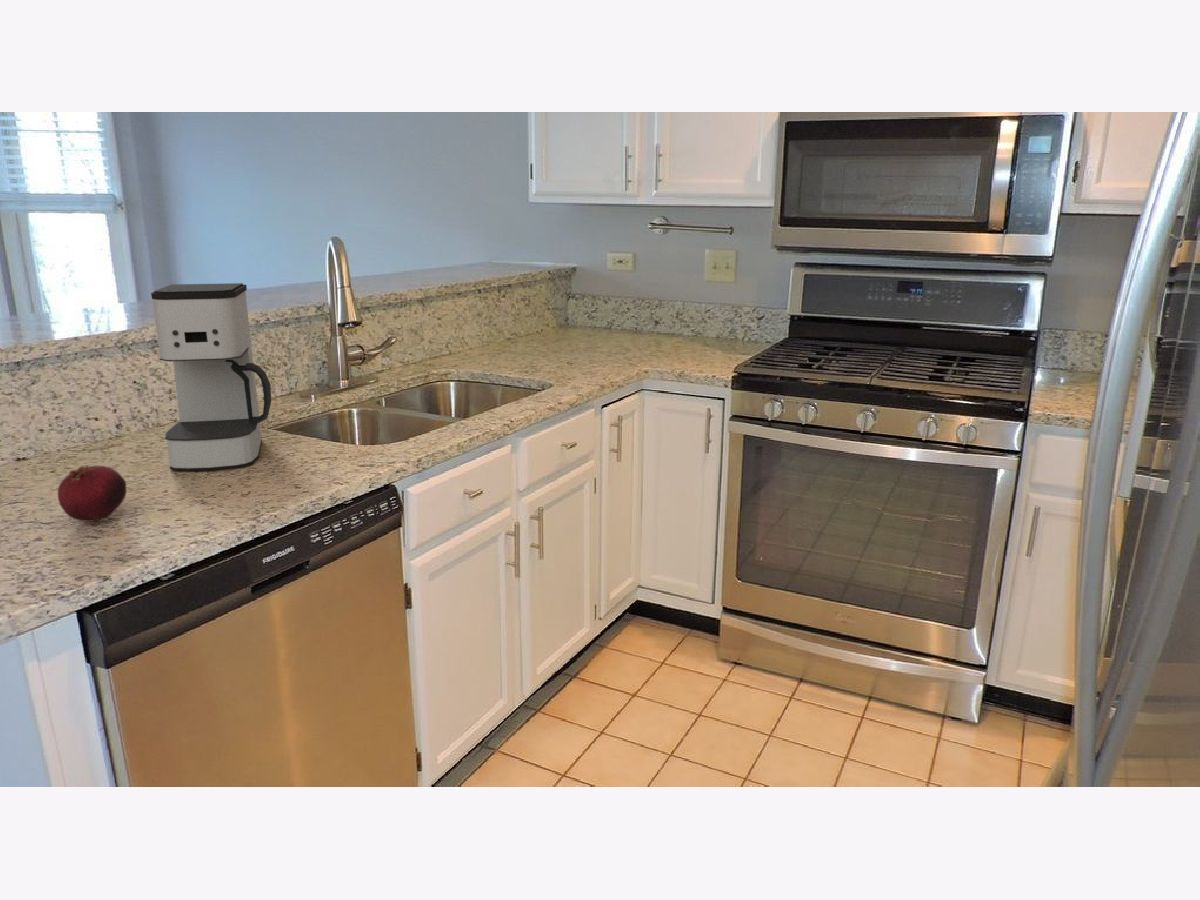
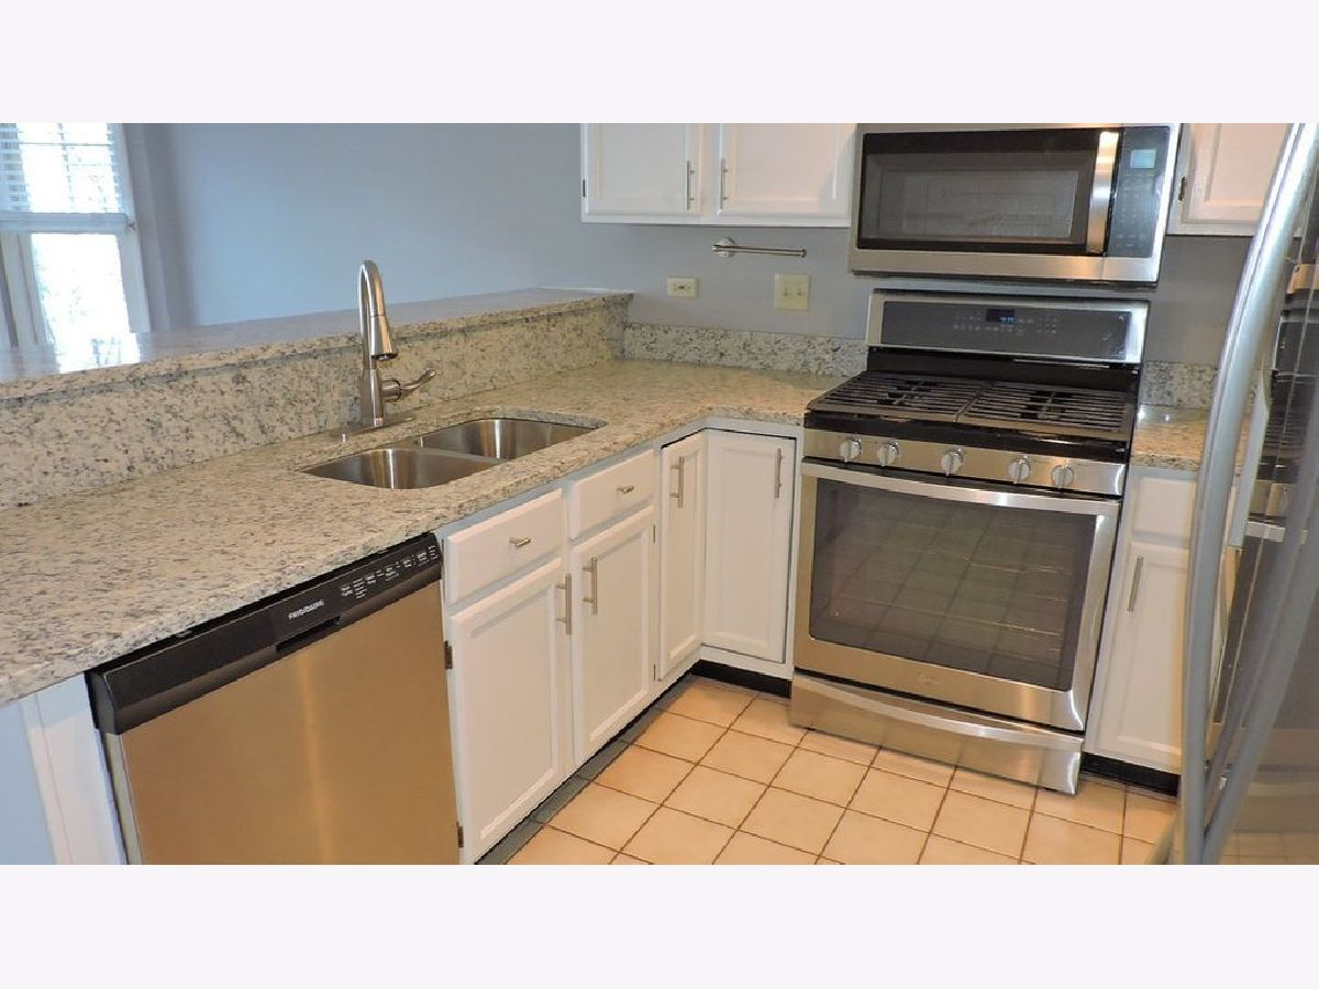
- coffee maker [150,282,272,472]
- fruit [57,465,127,523]
